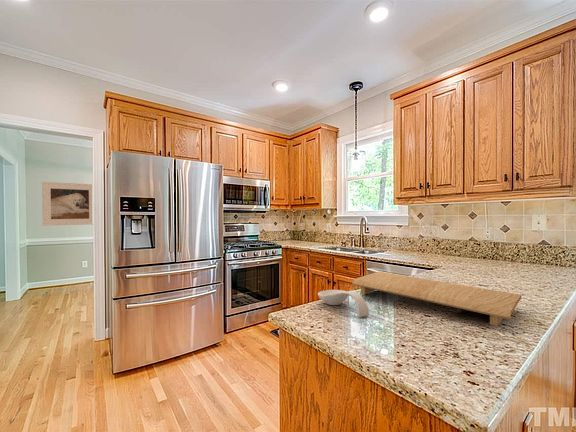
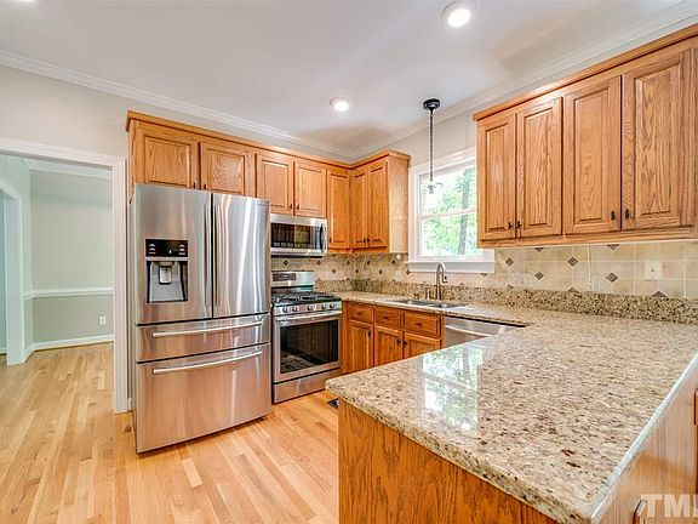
- cutting board [351,271,522,326]
- spoon rest [317,289,370,318]
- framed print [41,181,93,227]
